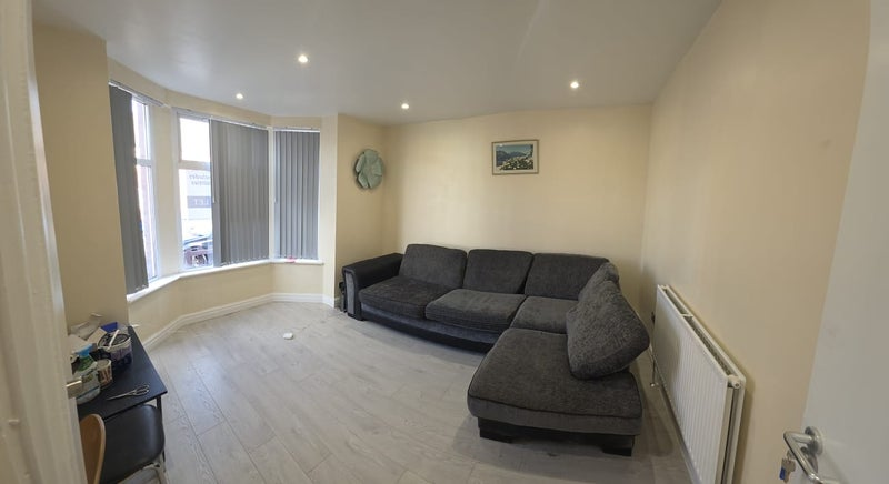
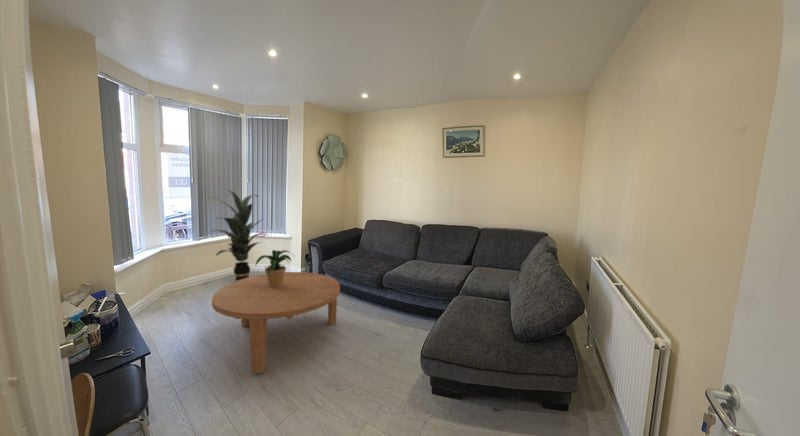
+ coffee table [211,271,341,374]
+ potted plant [254,249,296,288]
+ indoor plant [209,189,271,282]
